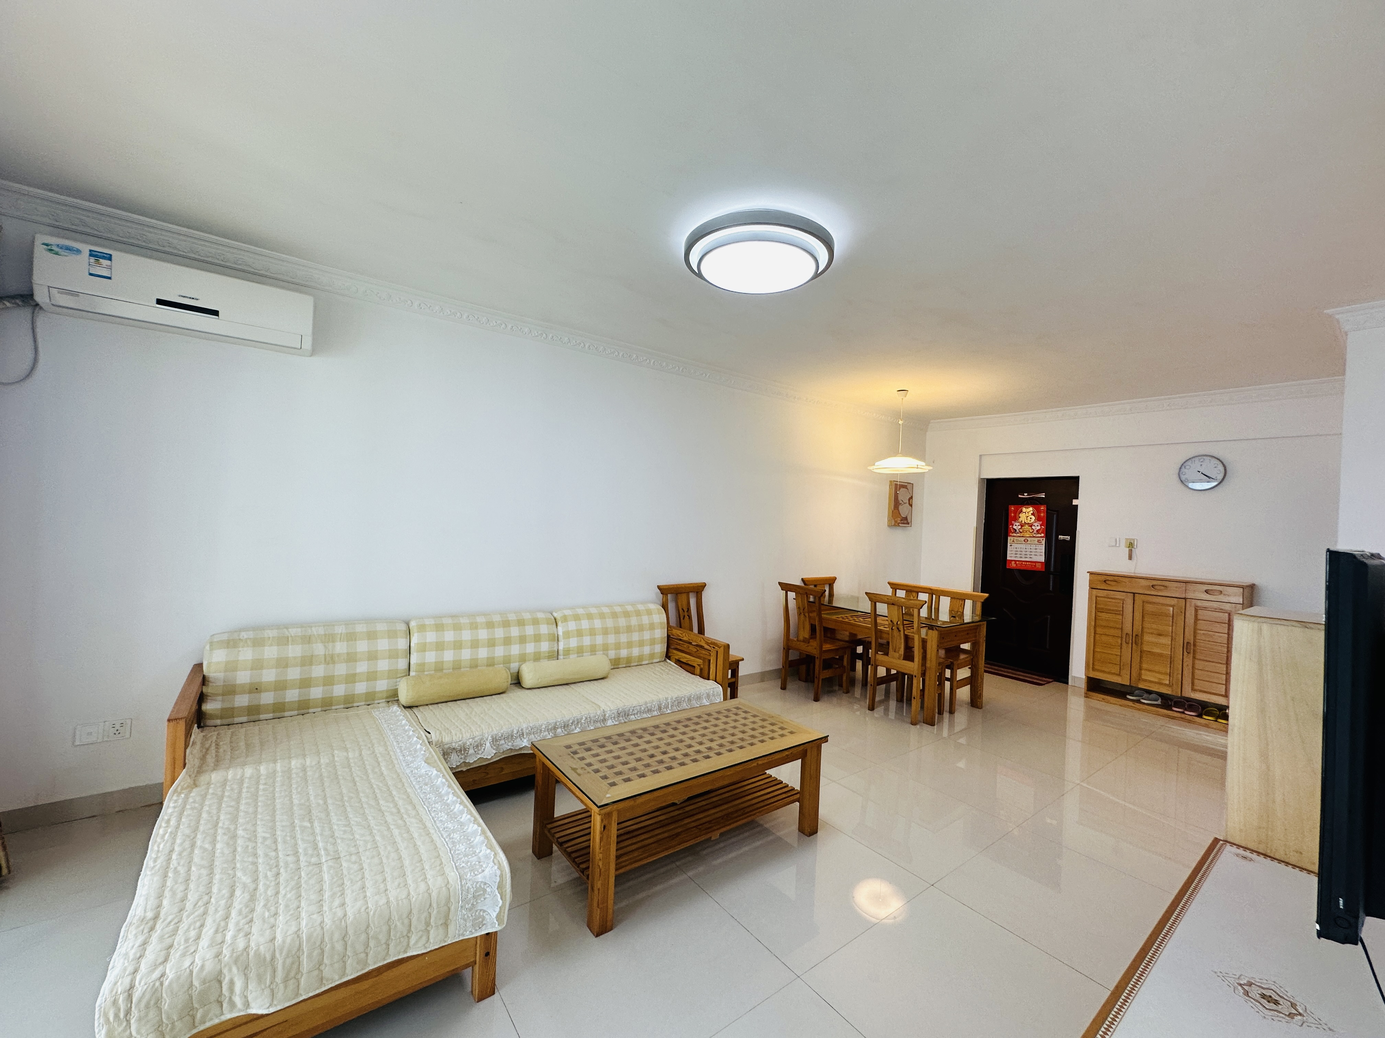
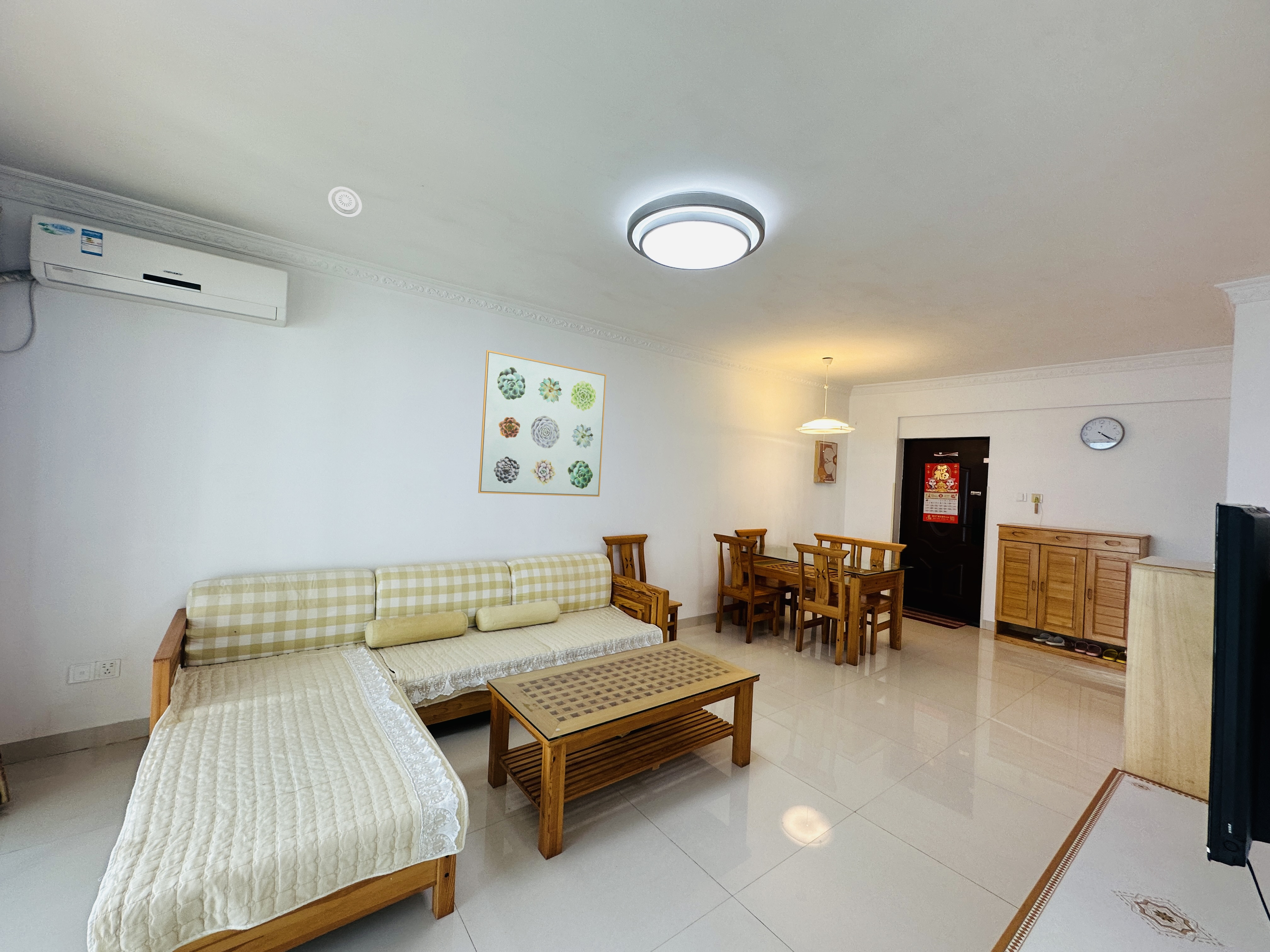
+ smoke detector [328,186,362,218]
+ wall art [478,350,607,497]
